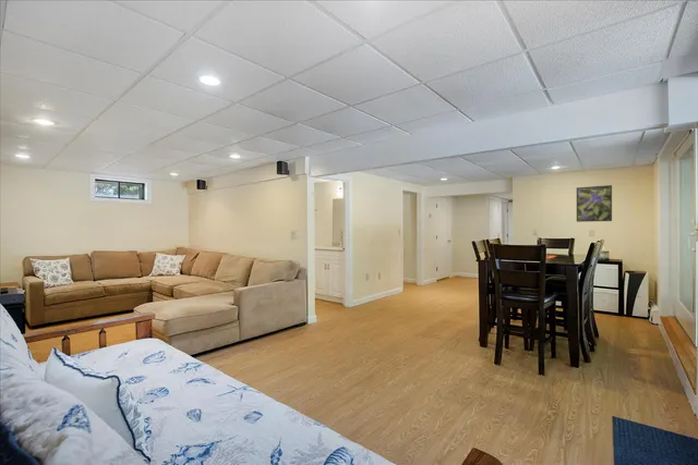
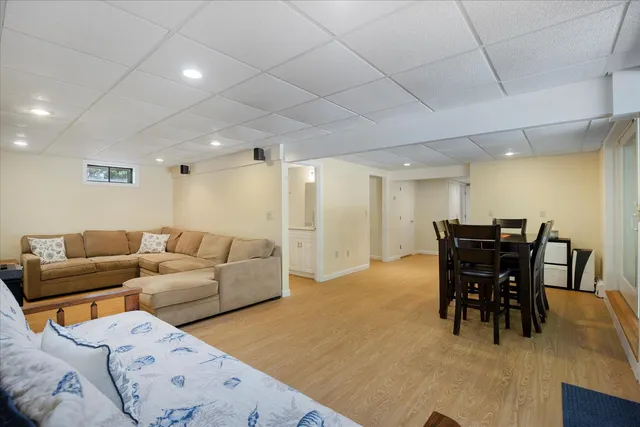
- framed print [576,184,613,223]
